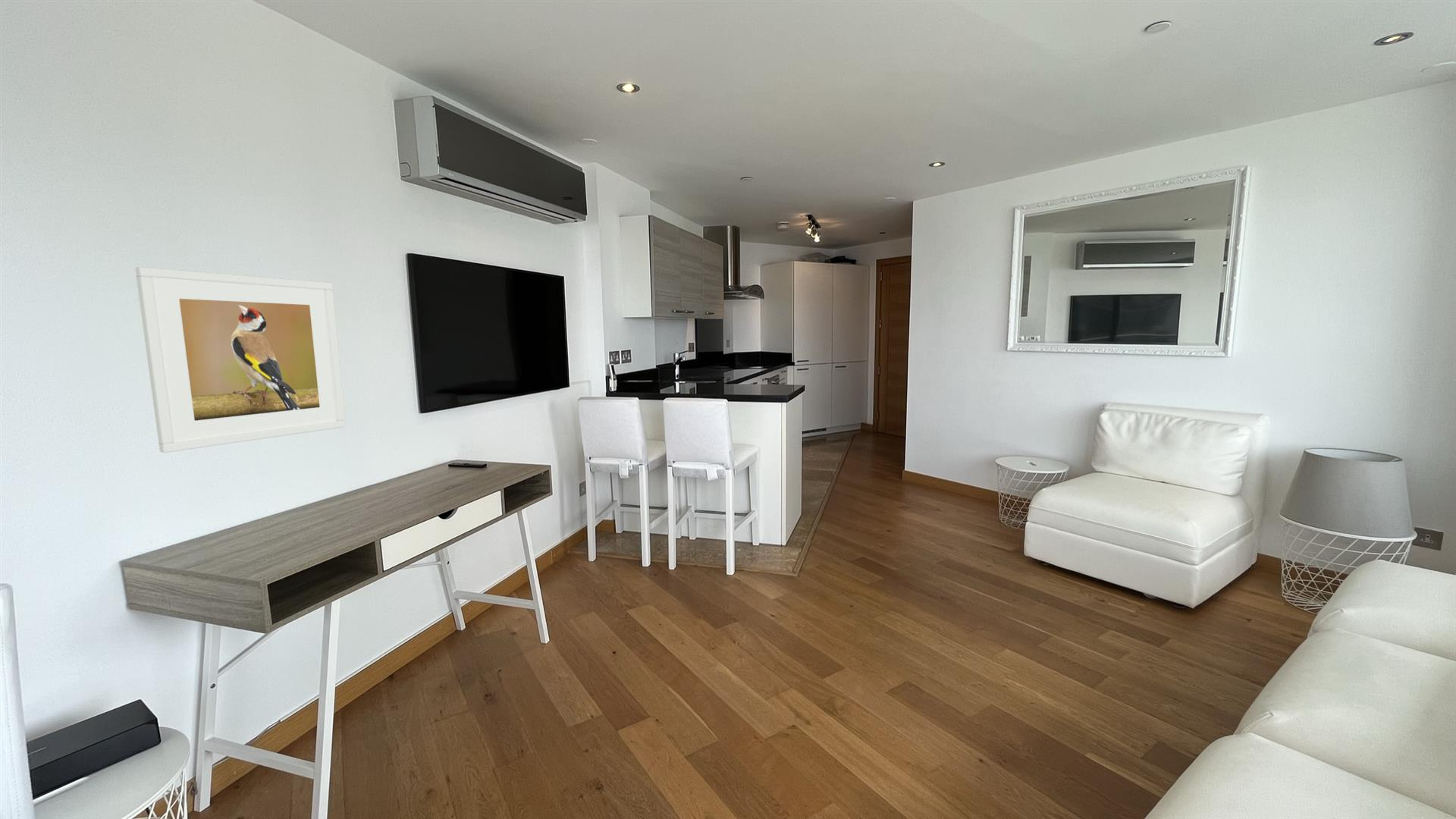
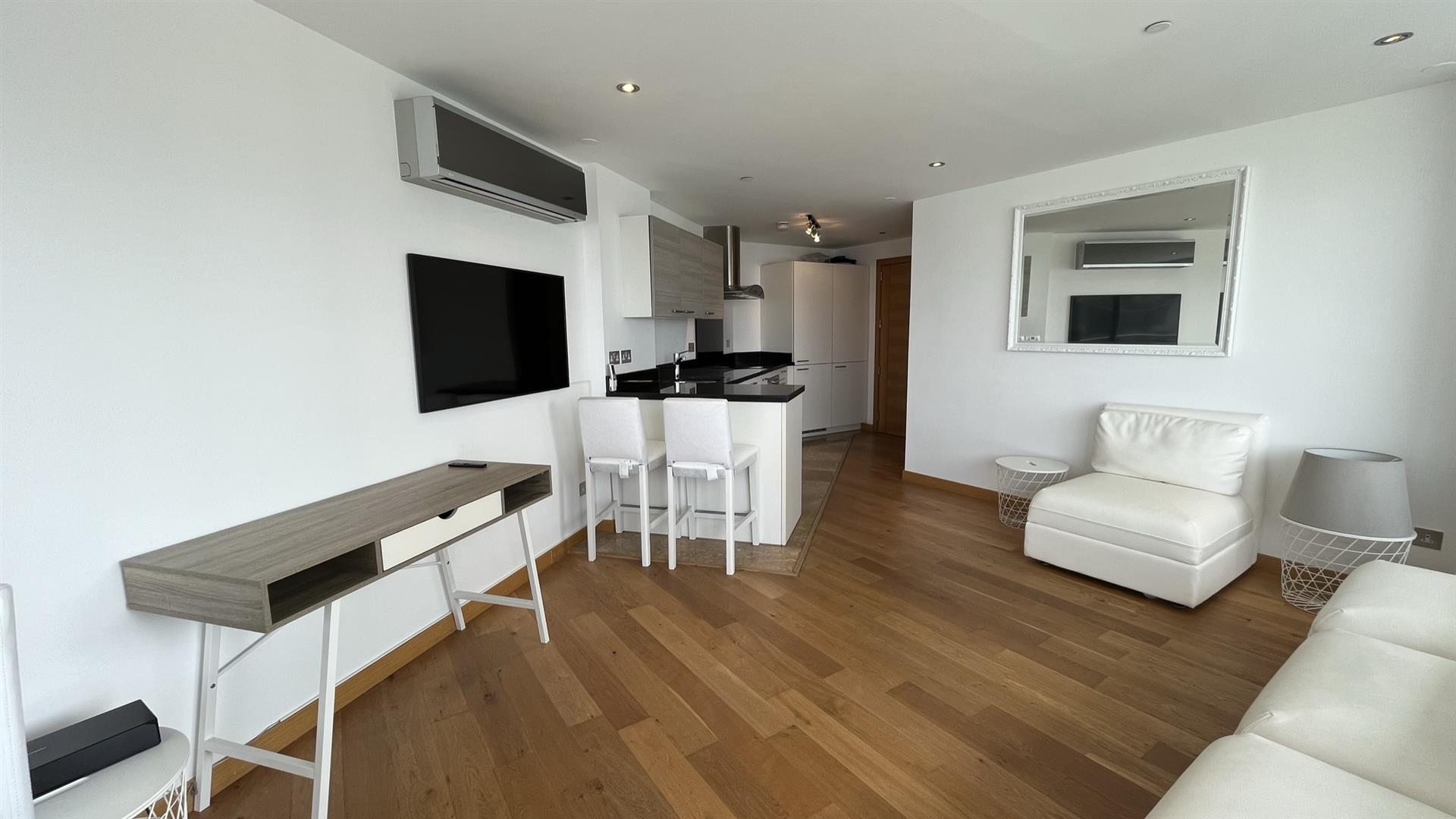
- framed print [134,266,347,453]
